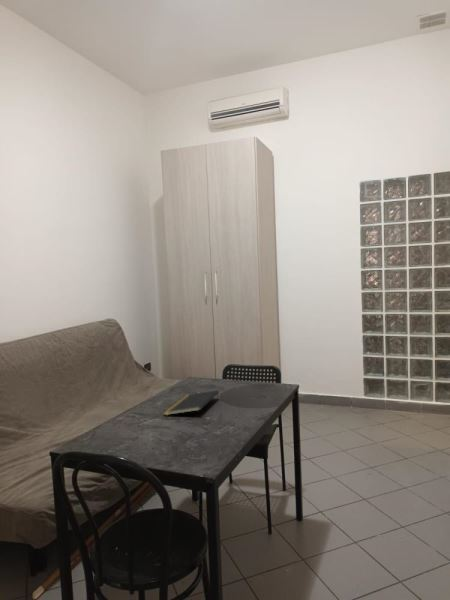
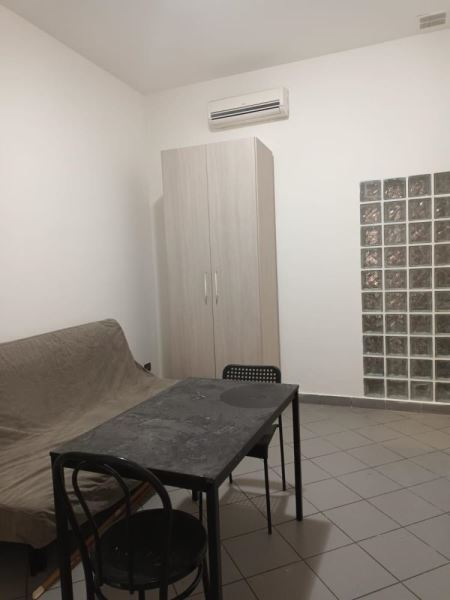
- notepad [162,389,220,416]
